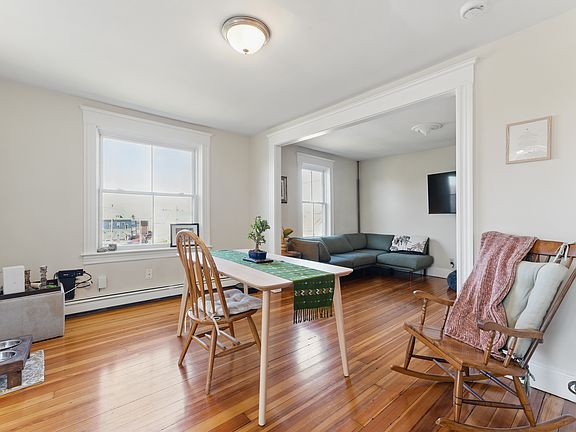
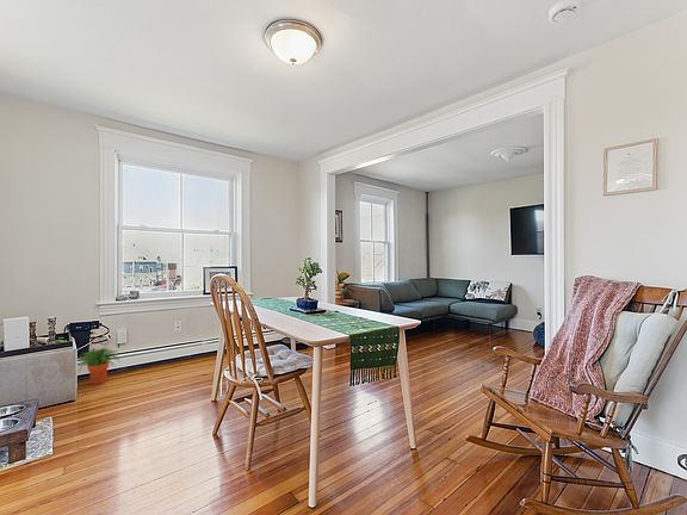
+ potted plant [76,347,120,385]
